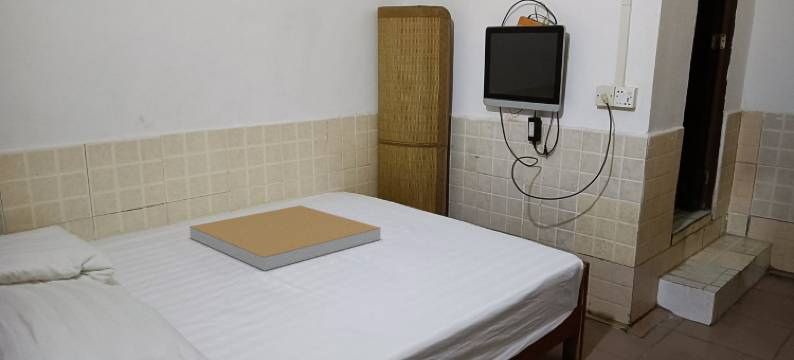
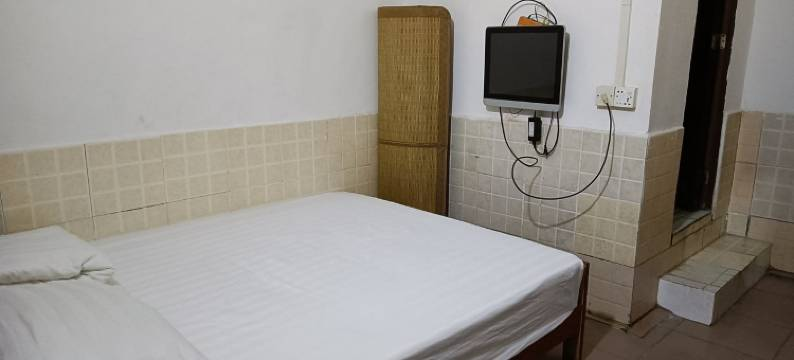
- cushion [189,204,381,272]
